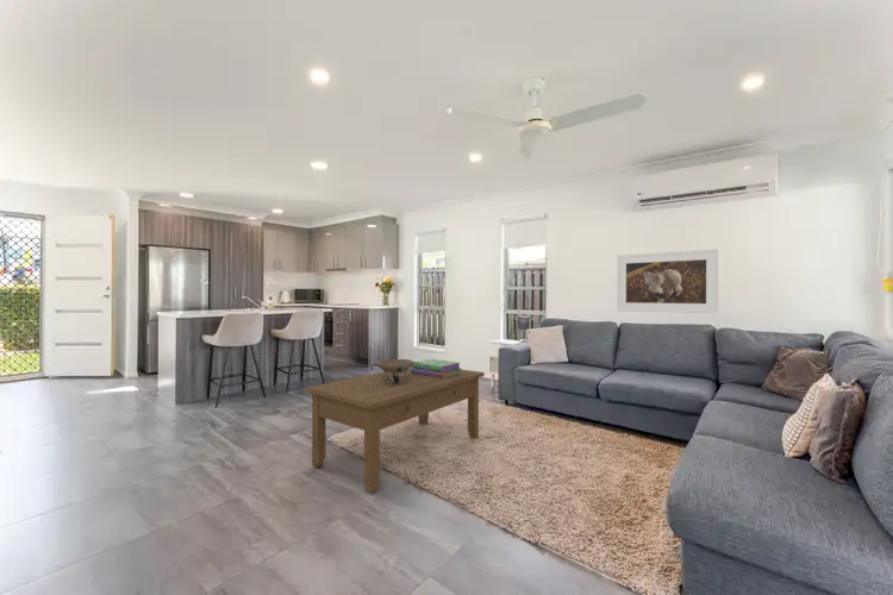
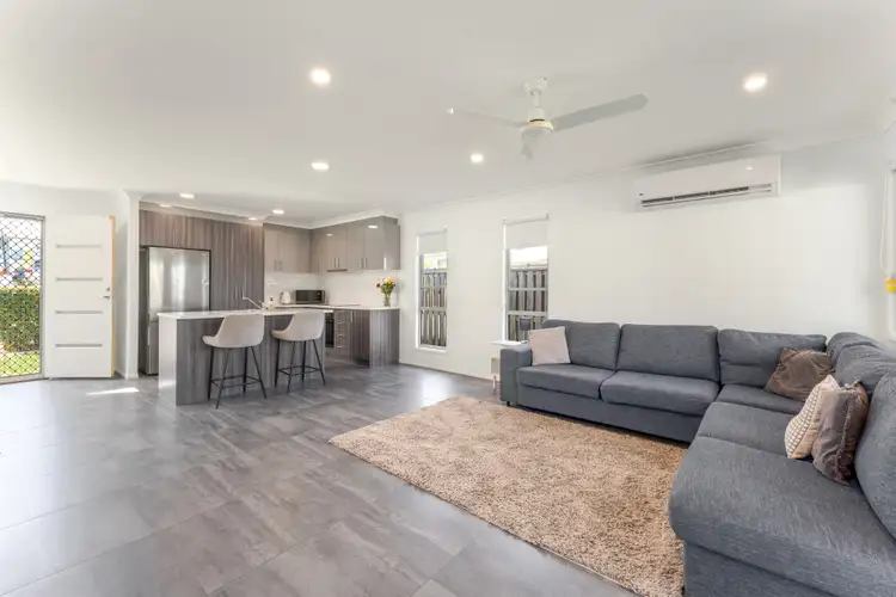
- decorative bowl [370,358,420,384]
- coffee table [305,367,486,493]
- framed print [616,249,719,314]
- stack of books [411,358,462,378]
